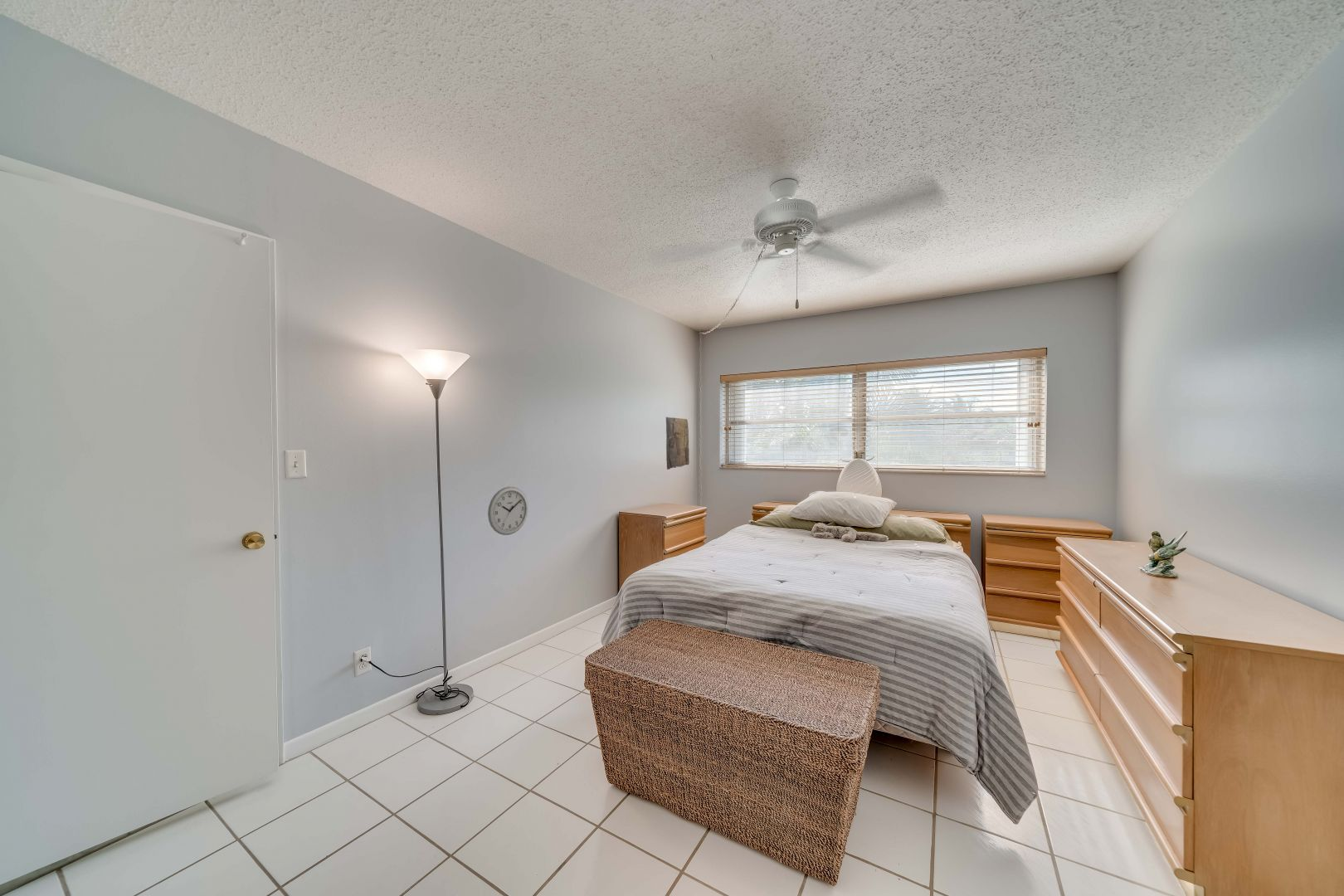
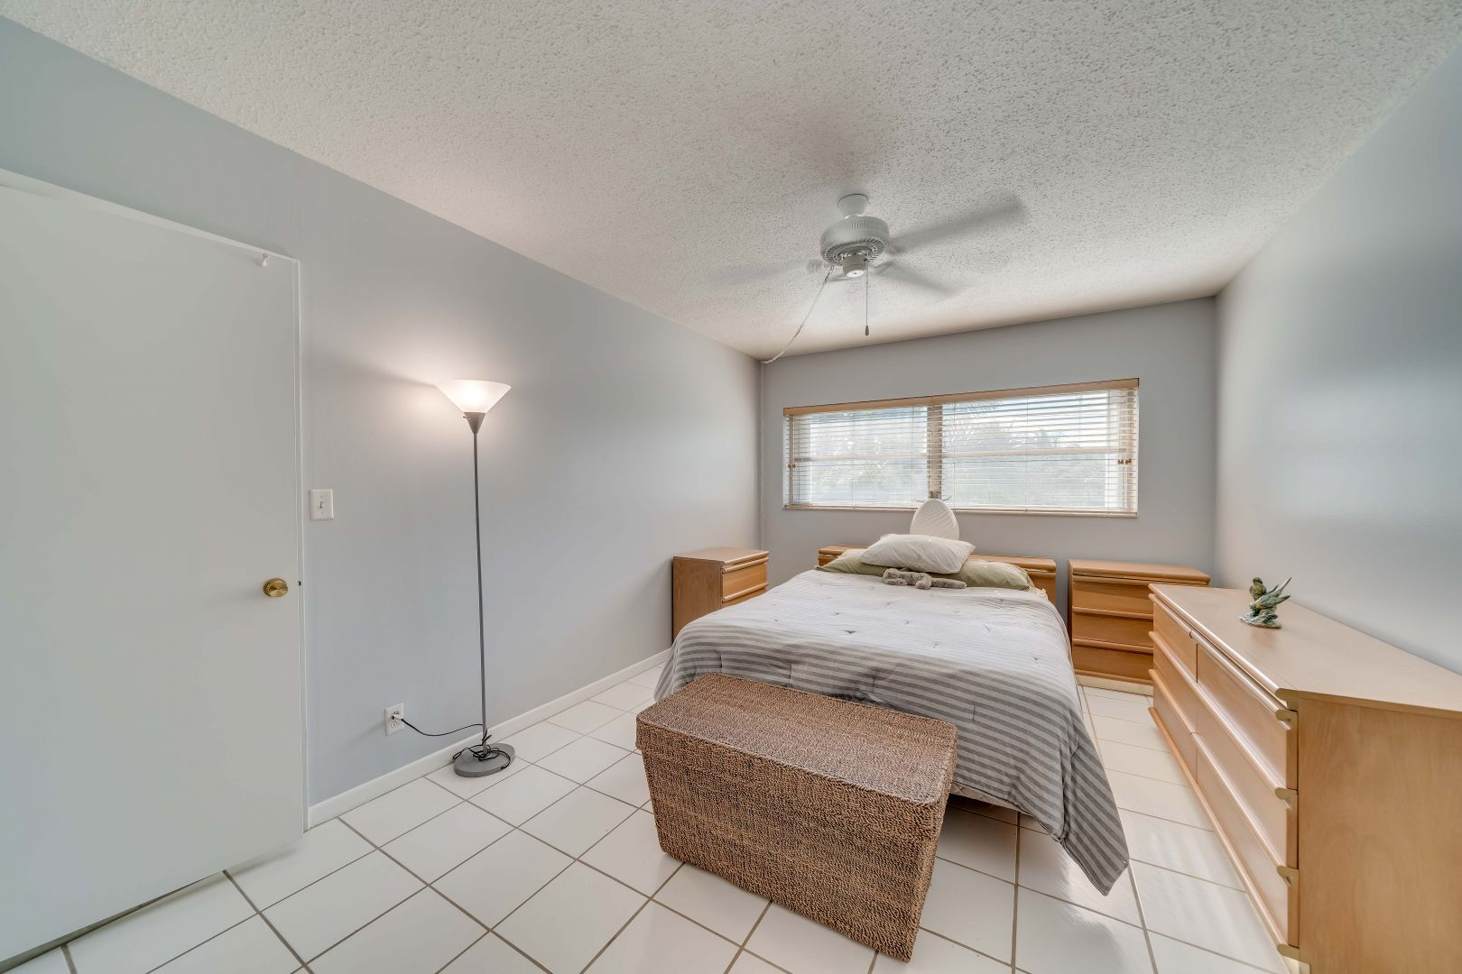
- stone relief [665,416,690,470]
- wall clock [487,486,529,536]
